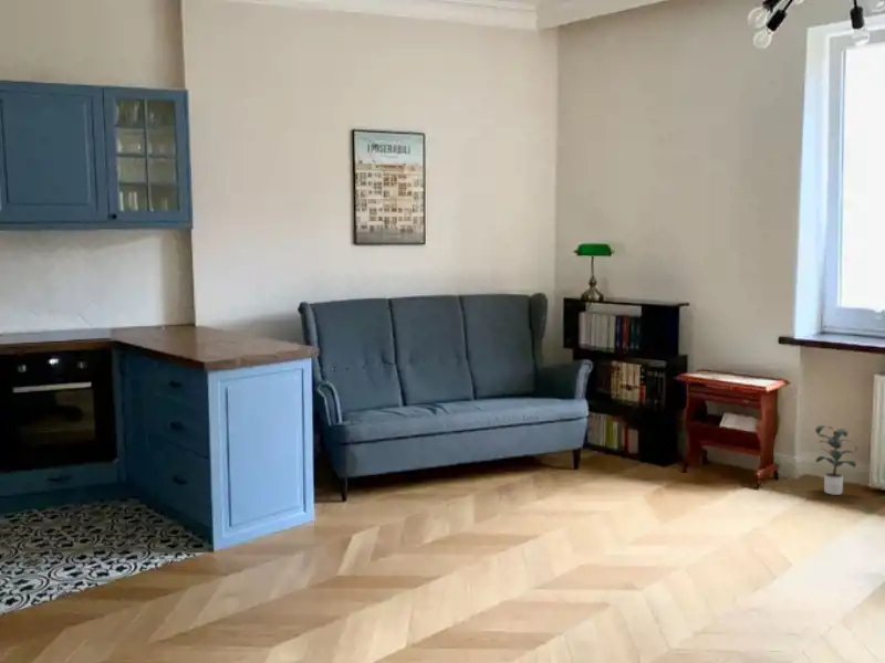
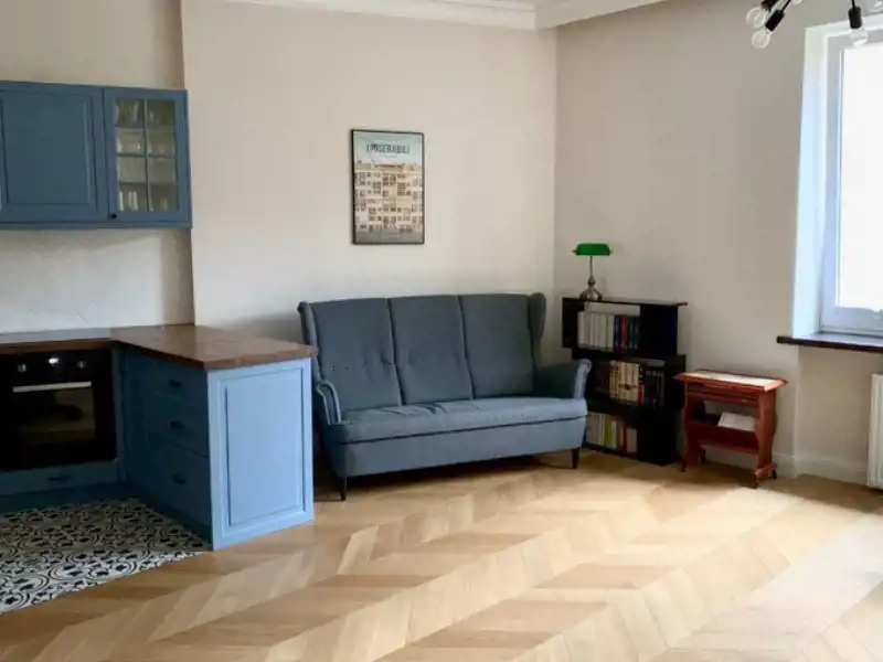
- potted plant [814,424,858,496]
